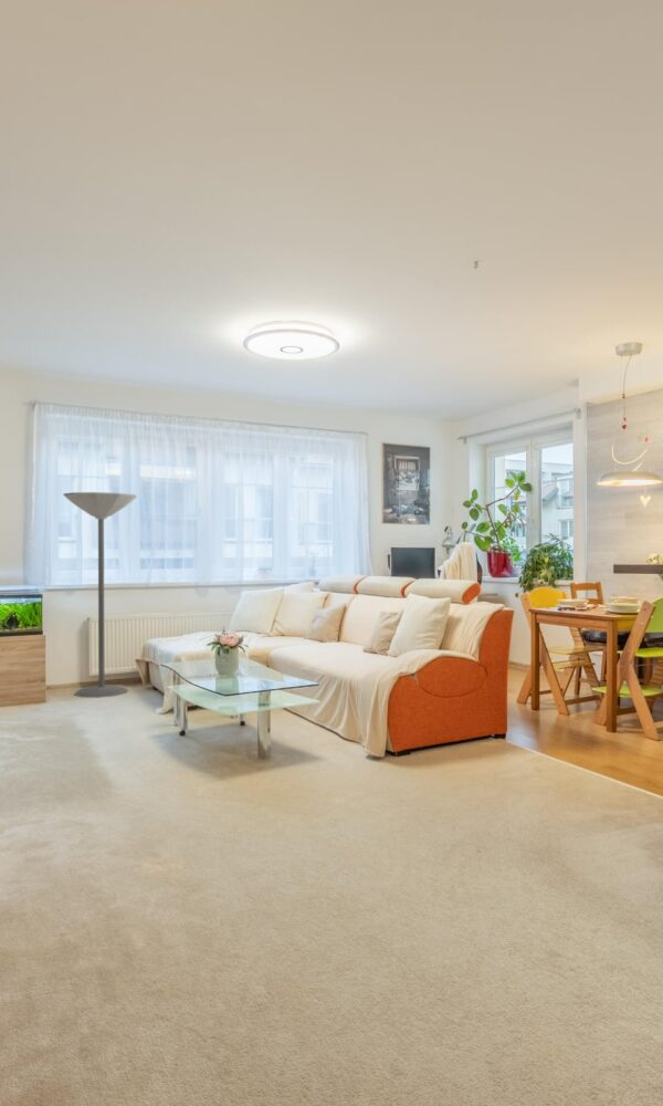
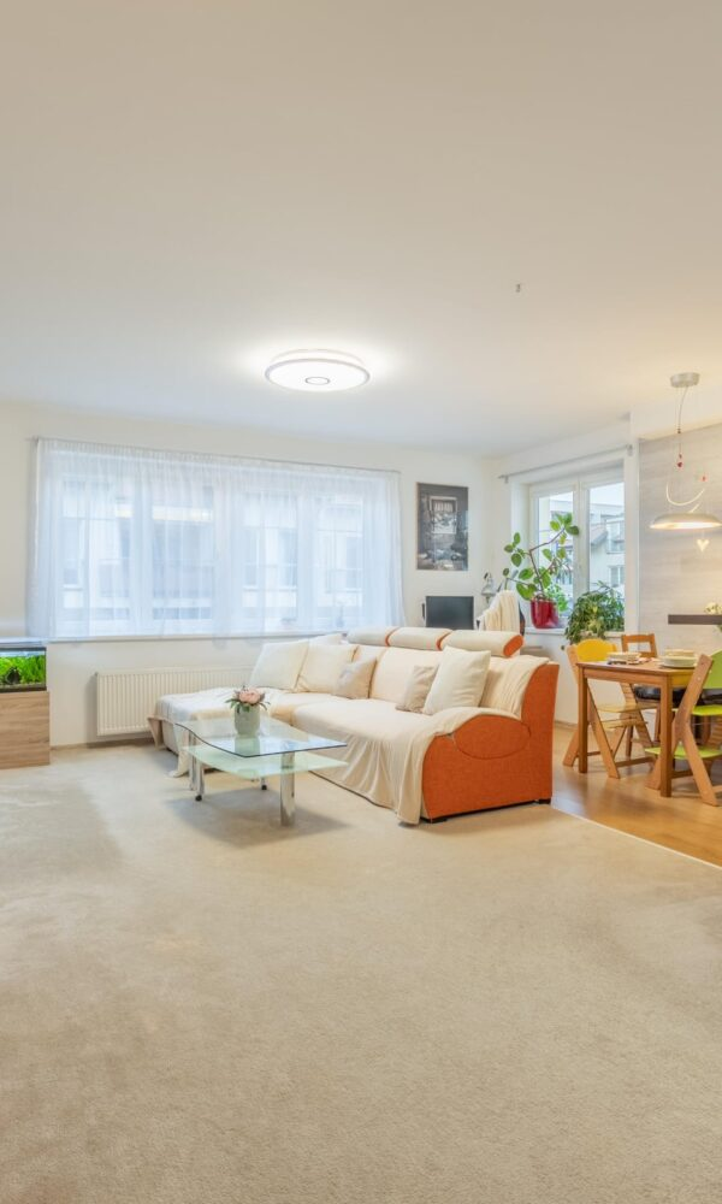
- floor lamp [62,491,138,699]
